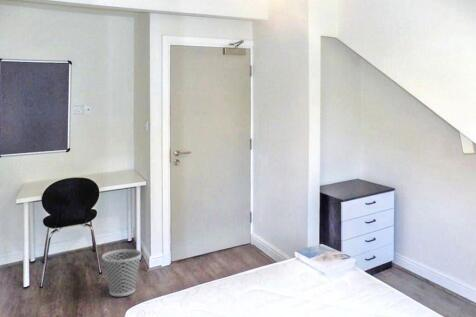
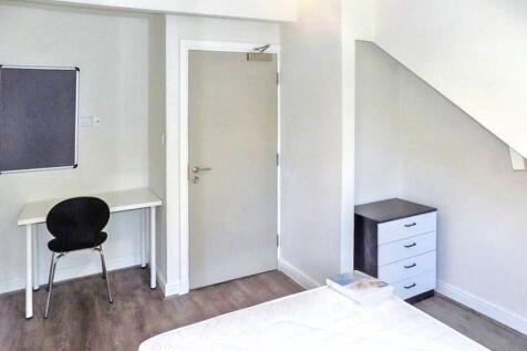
- wastebasket [101,248,143,297]
